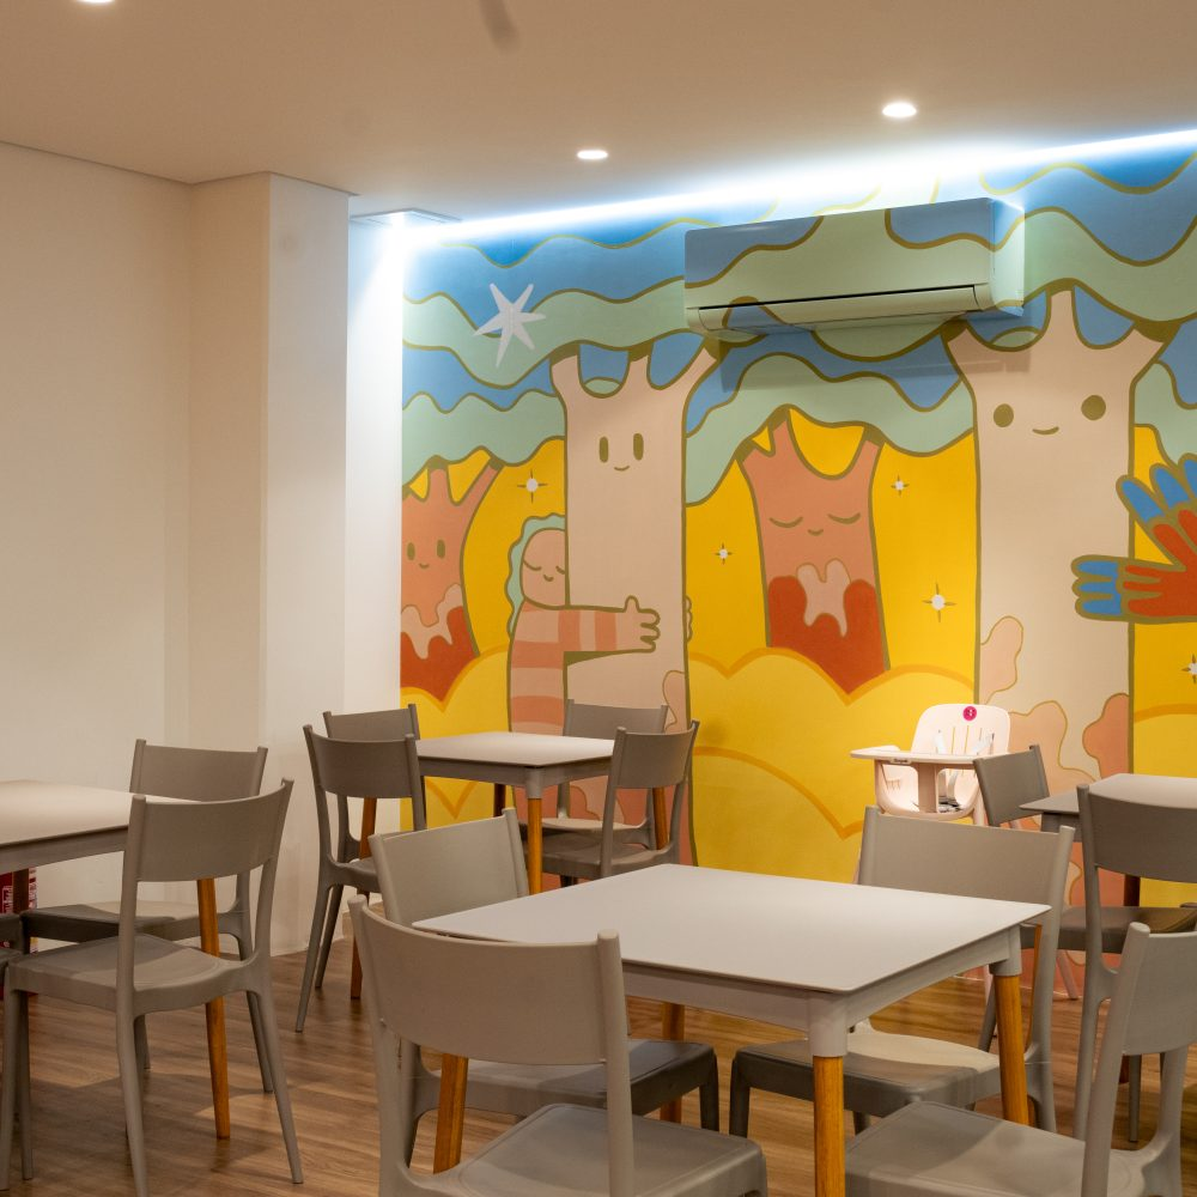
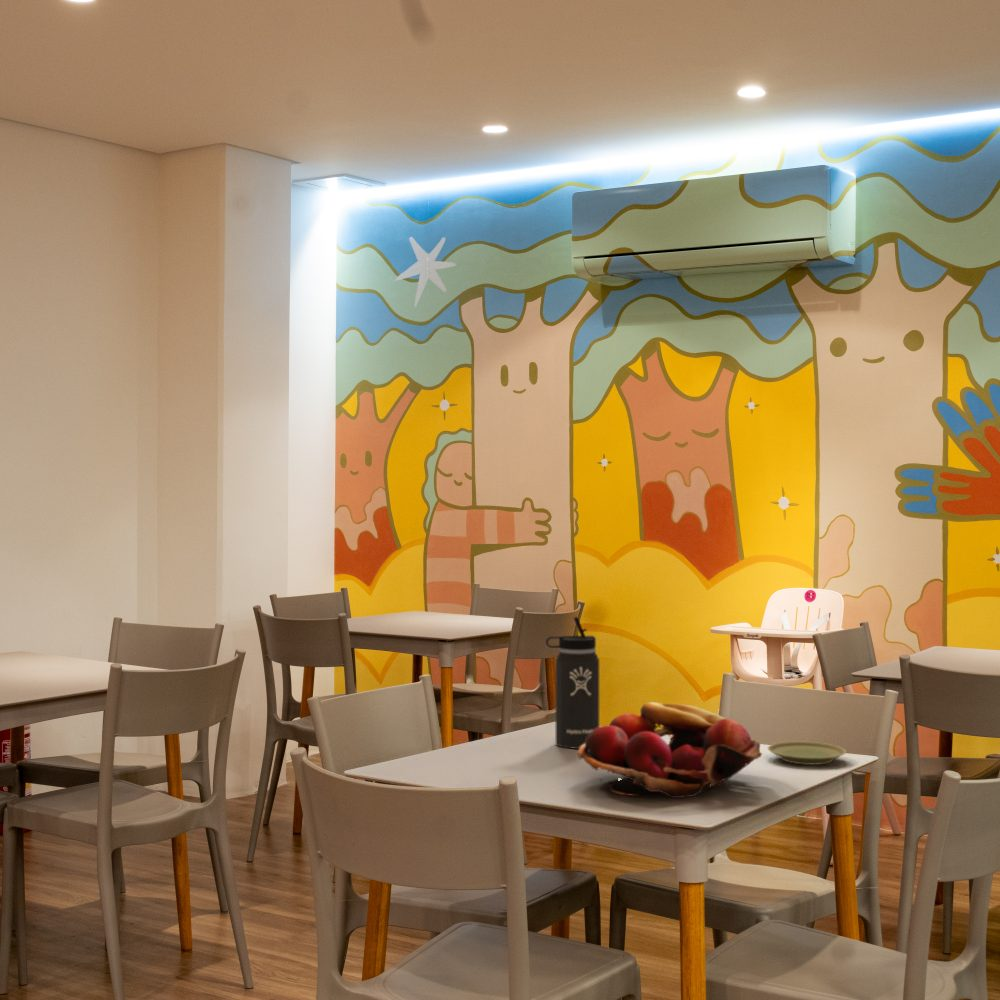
+ fruit basket [577,701,763,799]
+ plate [766,741,847,766]
+ thermos bottle [545,616,600,750]
